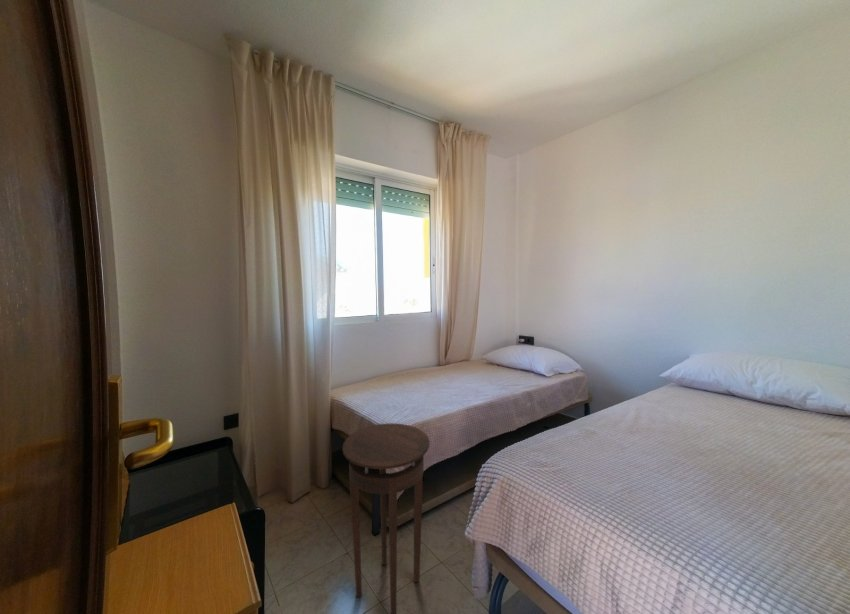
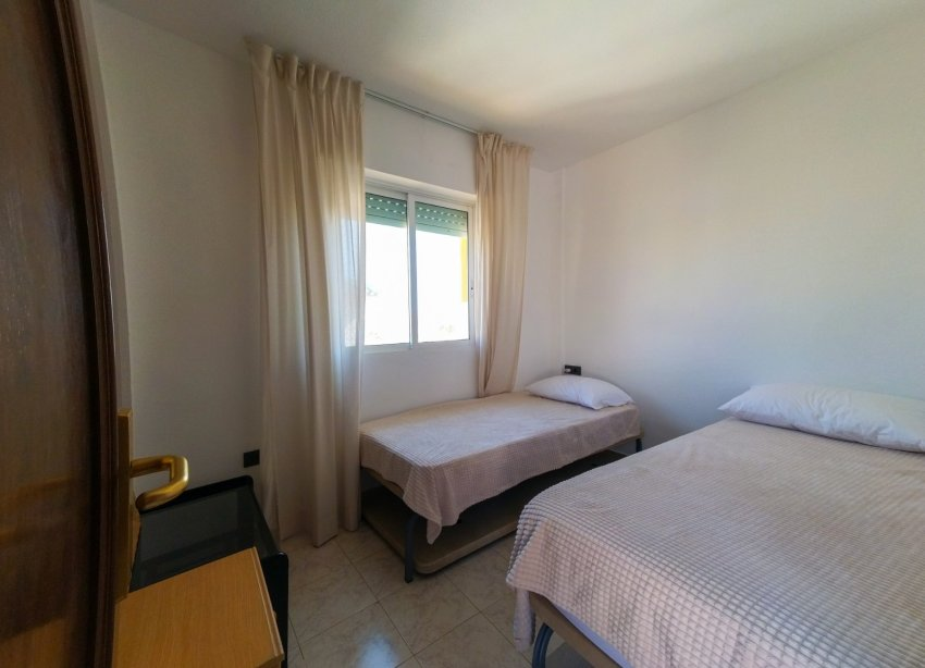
- stool [341,423,431,614]
